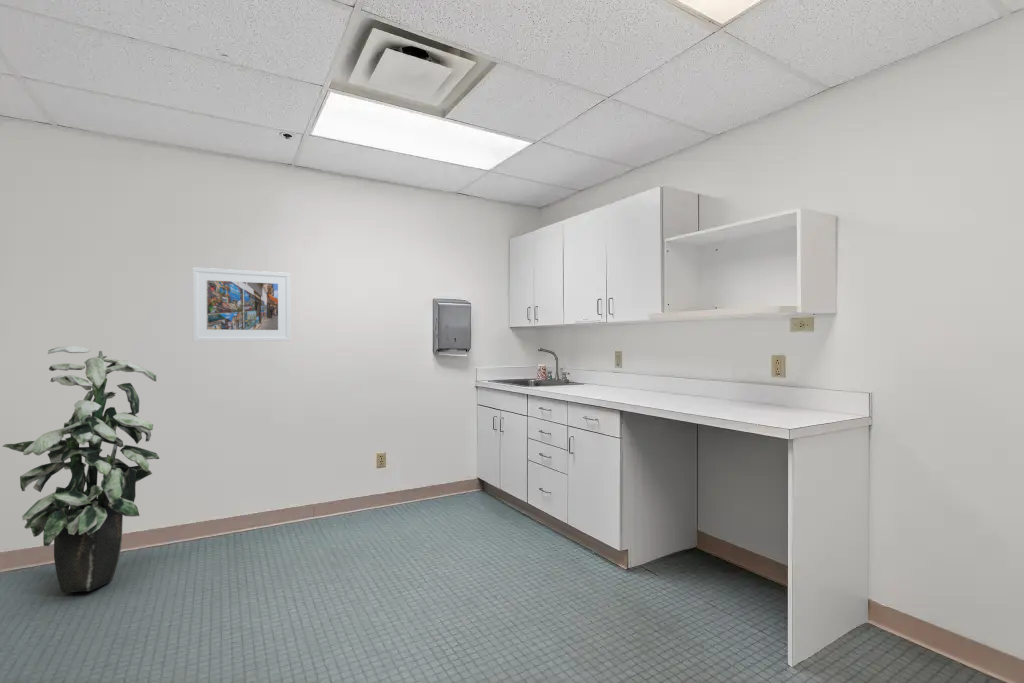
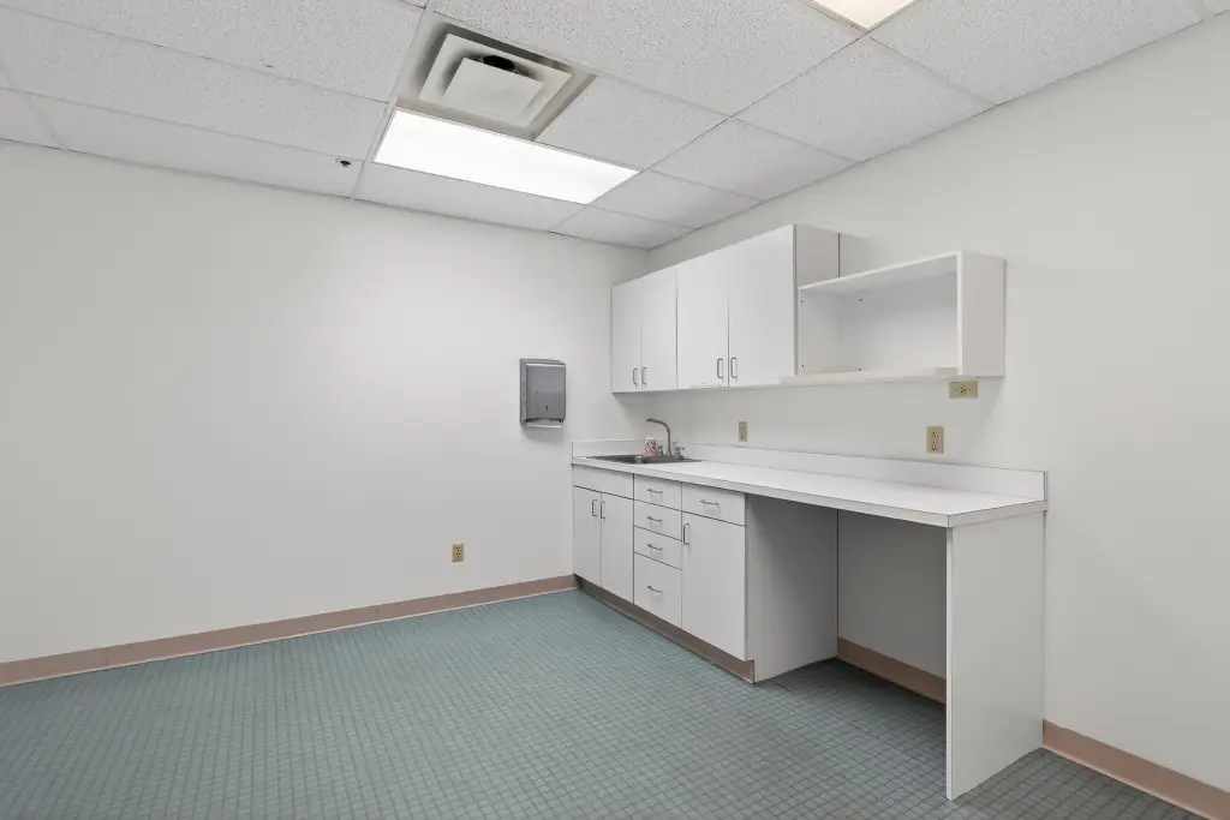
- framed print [192,266,291,342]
- indoor plant [1,345,161,593]
